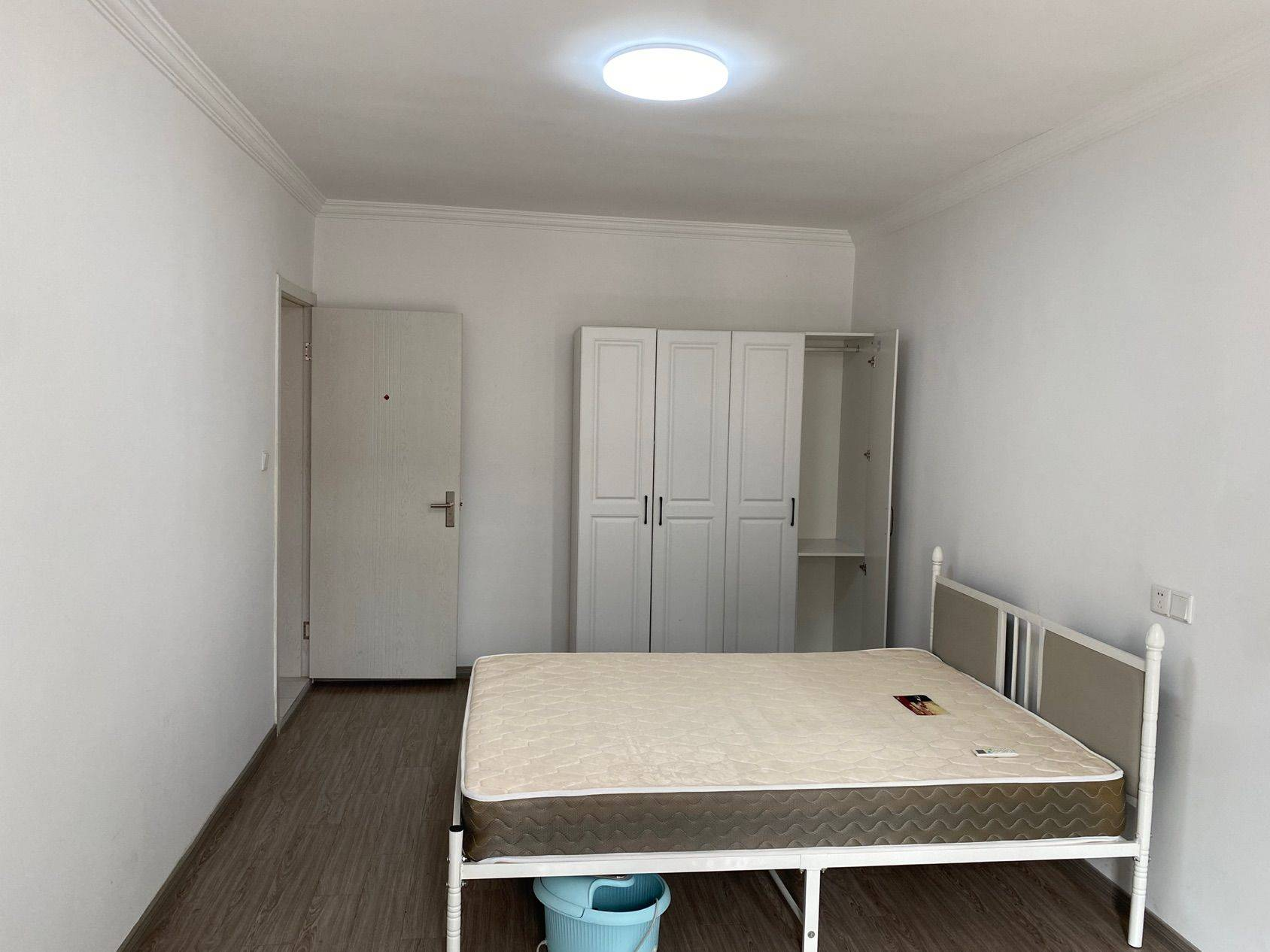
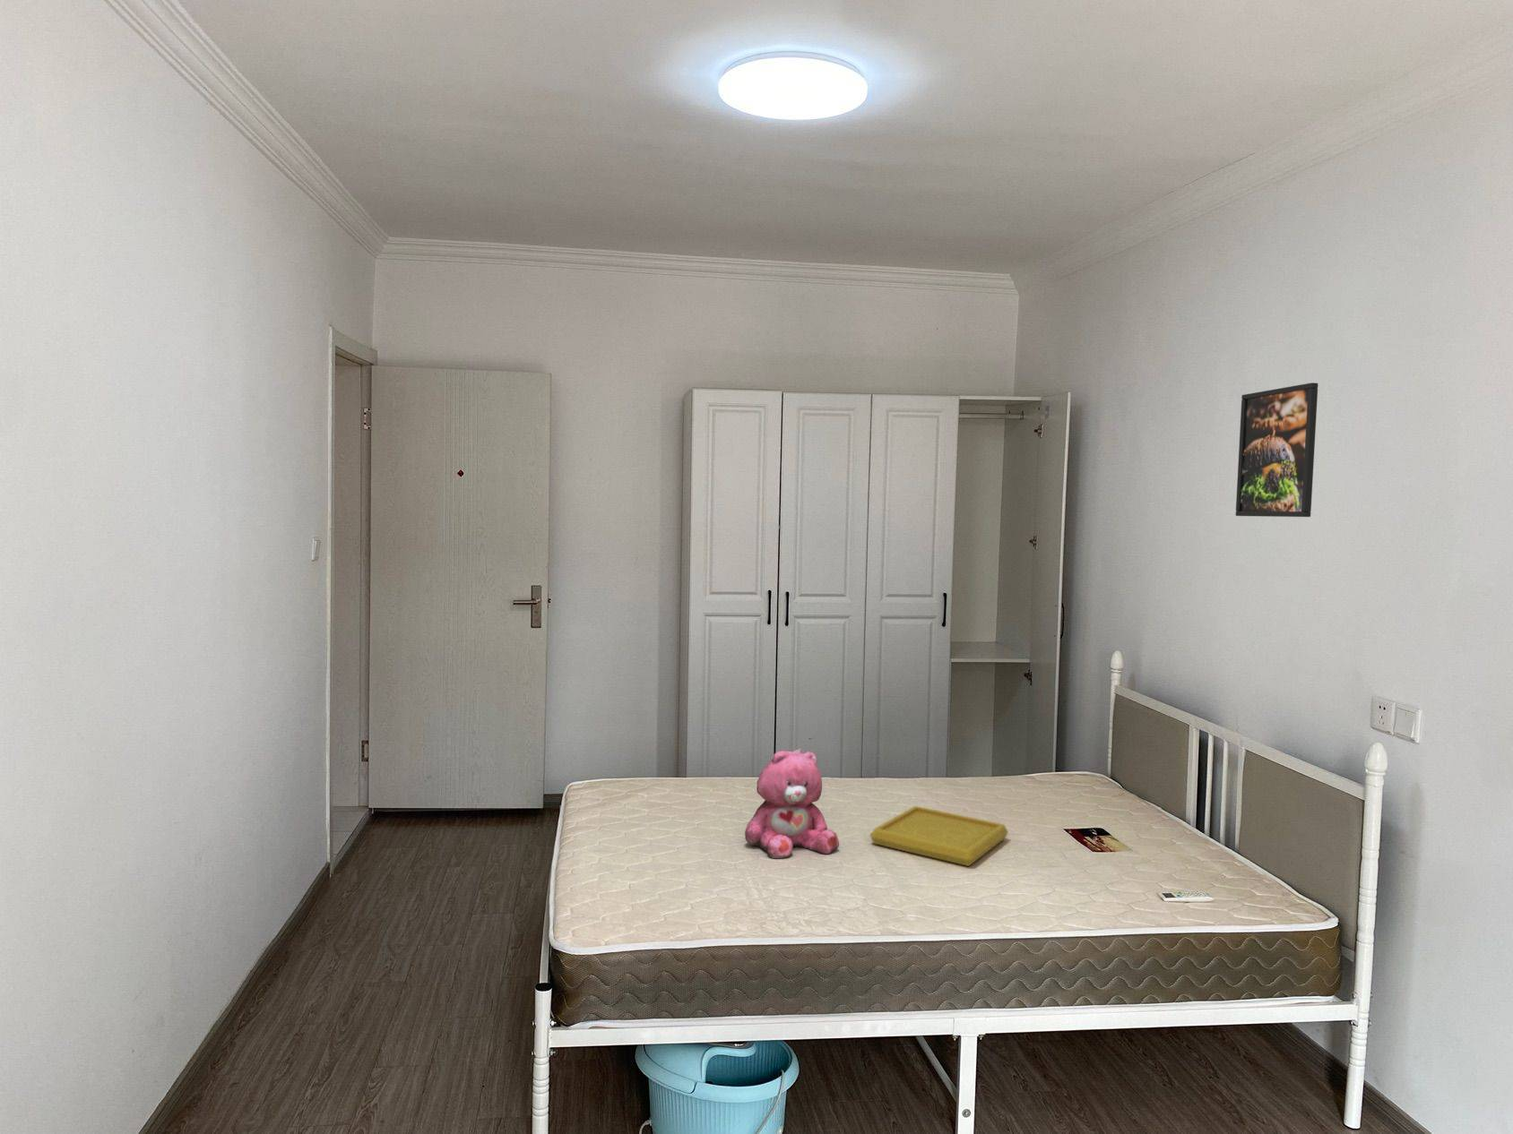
+ serving tray [870,805,1009,867]
+ teddy bear [743,748,840,859]
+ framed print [1234,381,1319,518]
